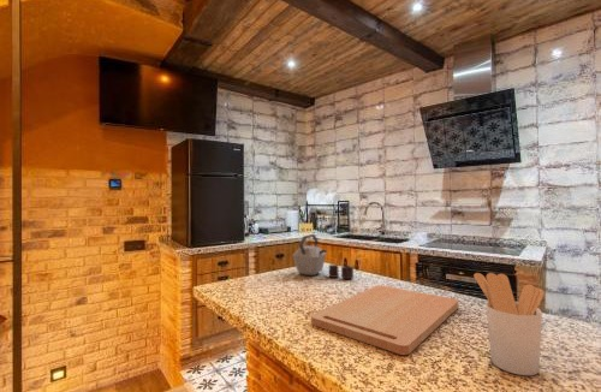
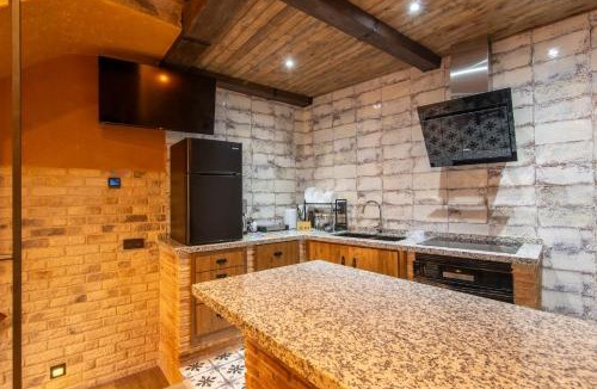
- utensil holder [472,272,546,376]
- cutting board [310,284,459,356]
- kettle [291,233,355,280]
